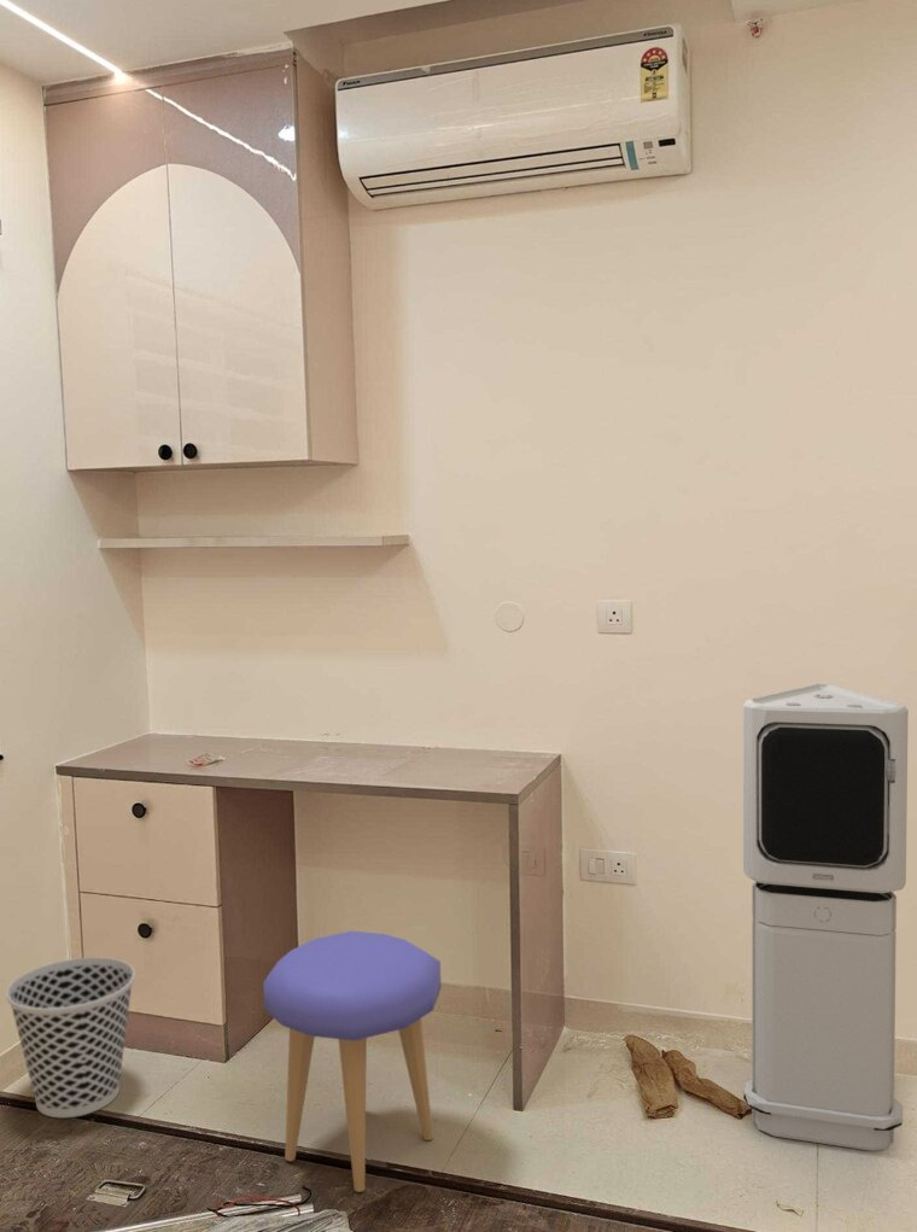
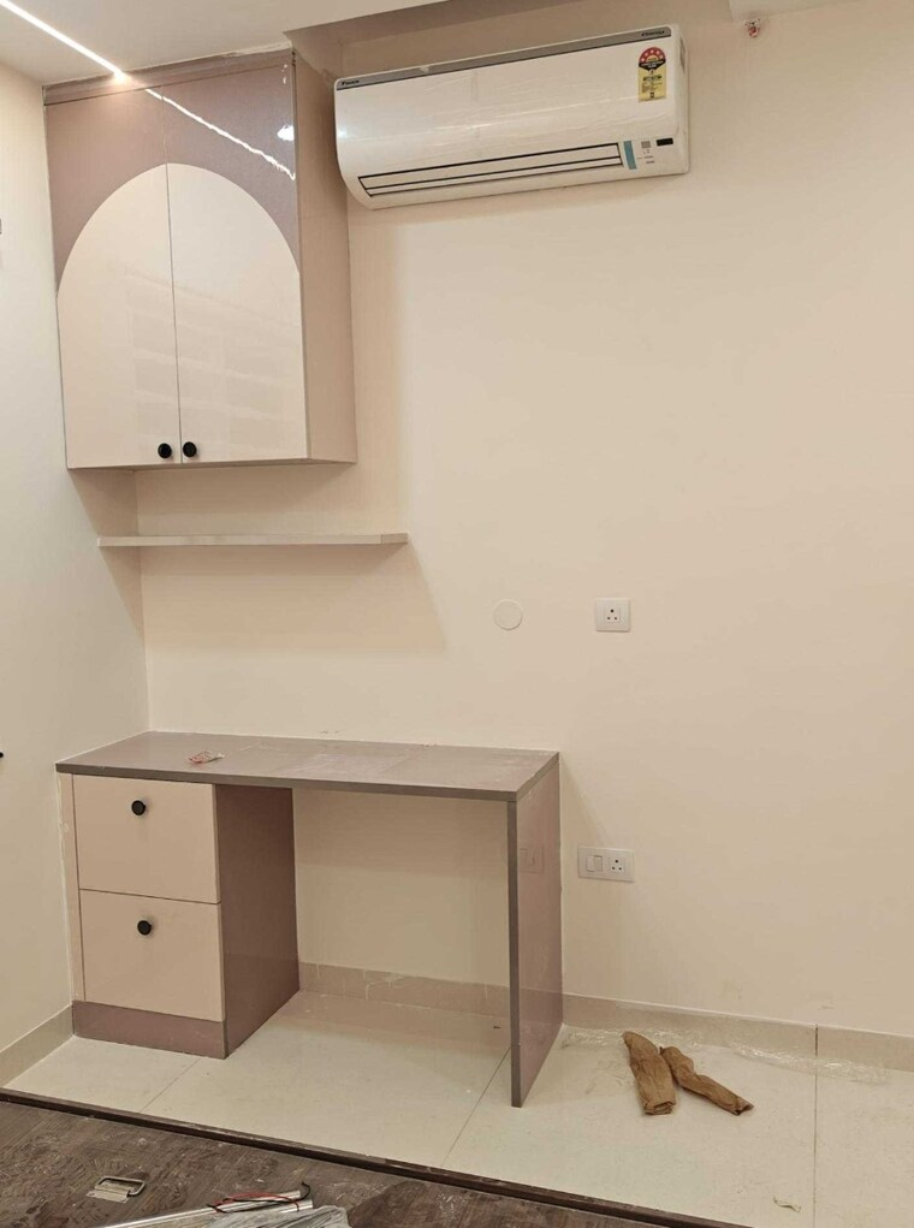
- air purifier [742,682,910,1152]
- stool [262,930,443,1193]
- wastebasket [5,956,136,1119]
